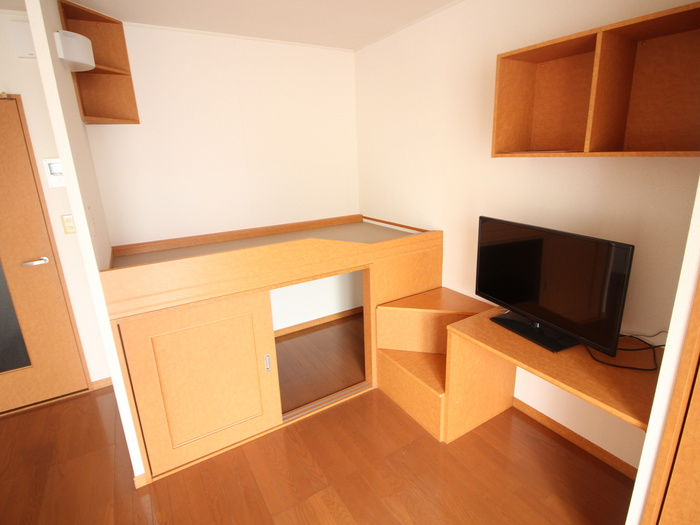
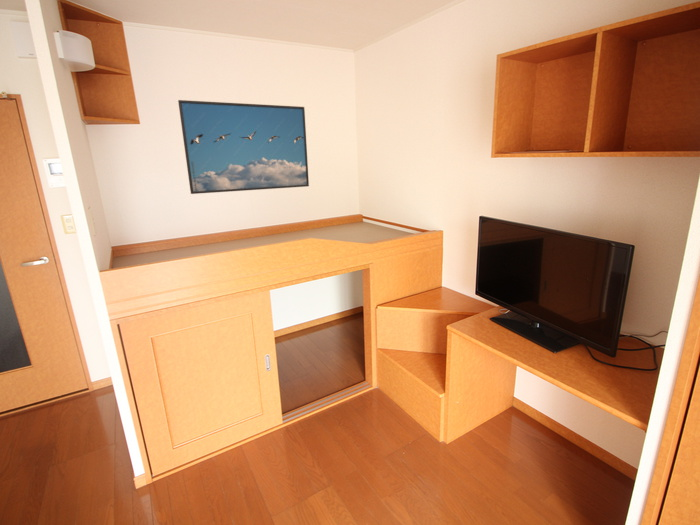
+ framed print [177,99,310,195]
